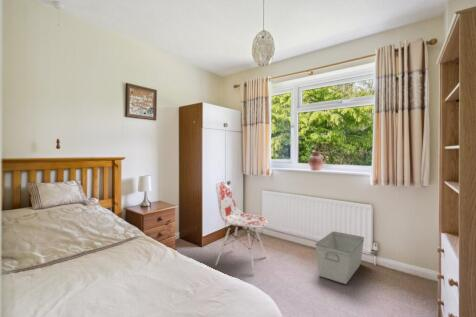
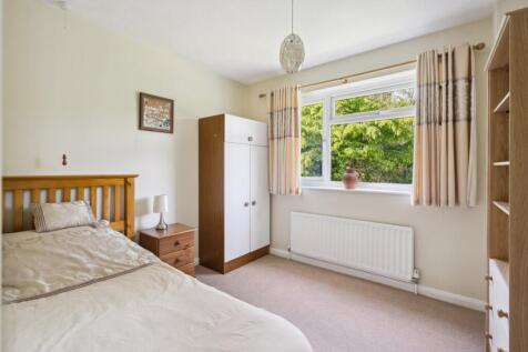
- storage bin [314,230,365,285]
- chair [214,182,269,275]
